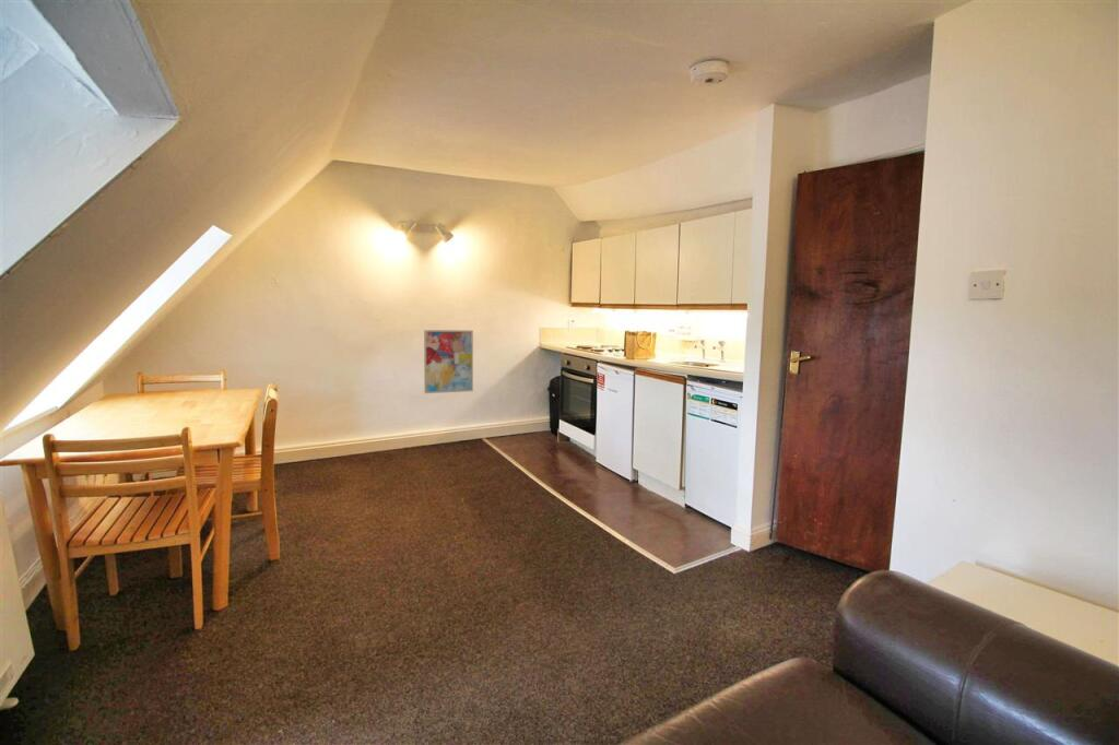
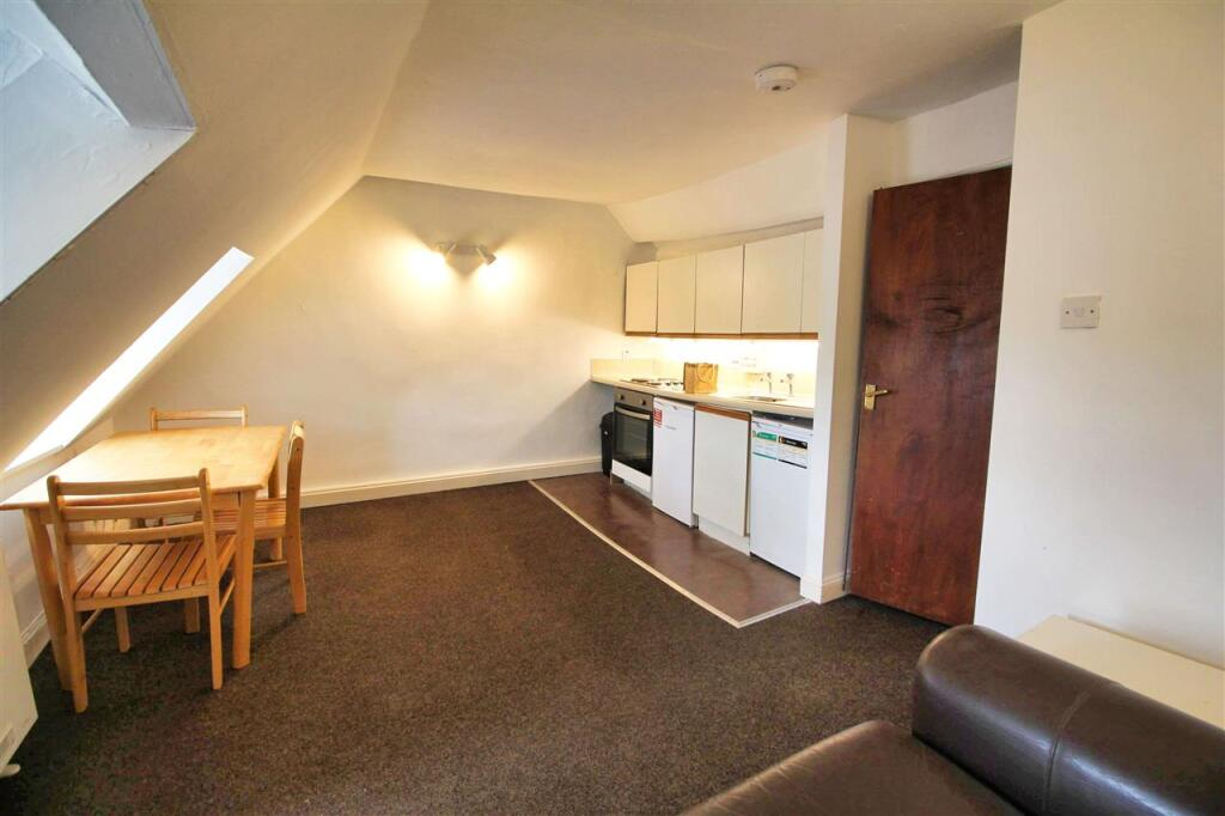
- wall art [423,329,474,394]
